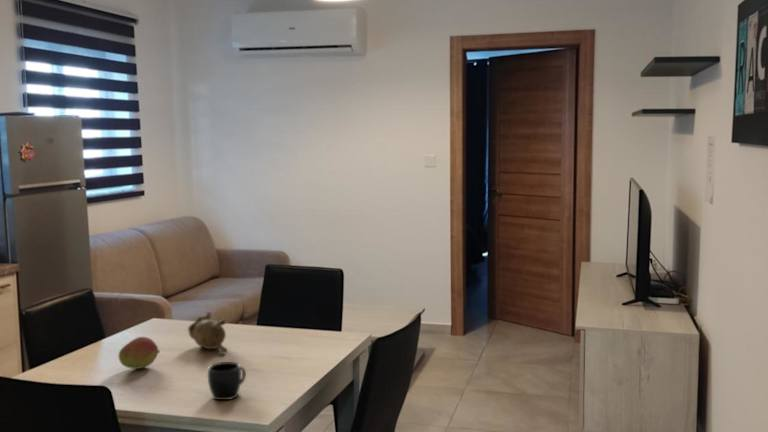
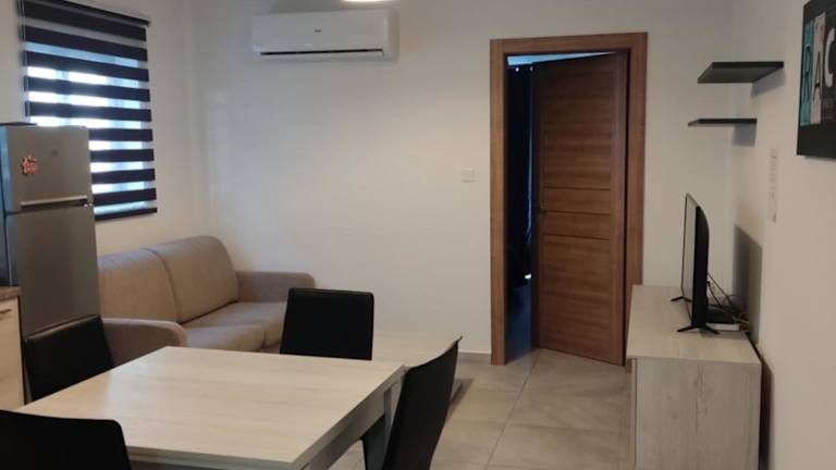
- mug [207,361,247,401]
- teapot [187,311,228,354]
- fruit [118,336,161,370]
